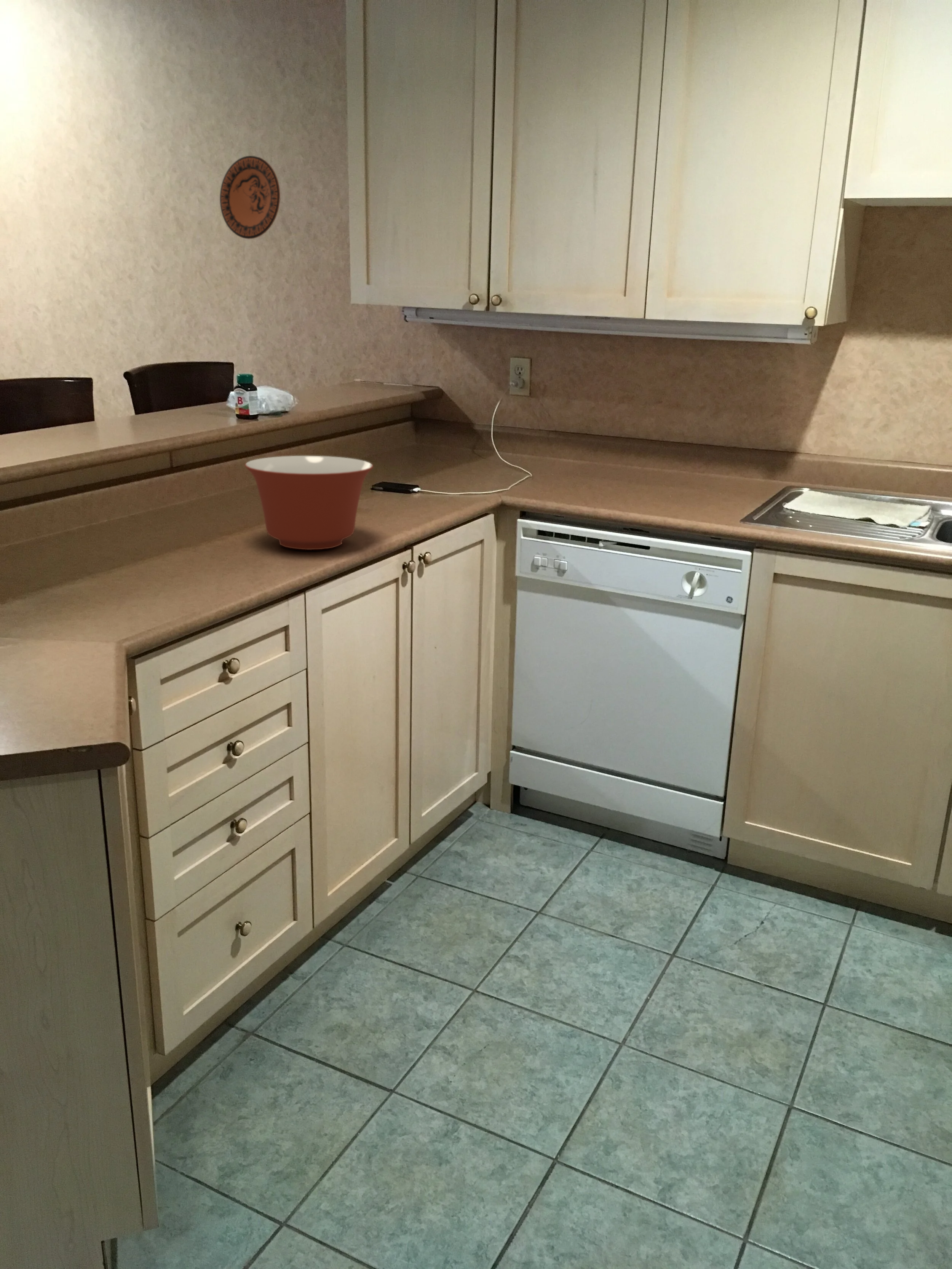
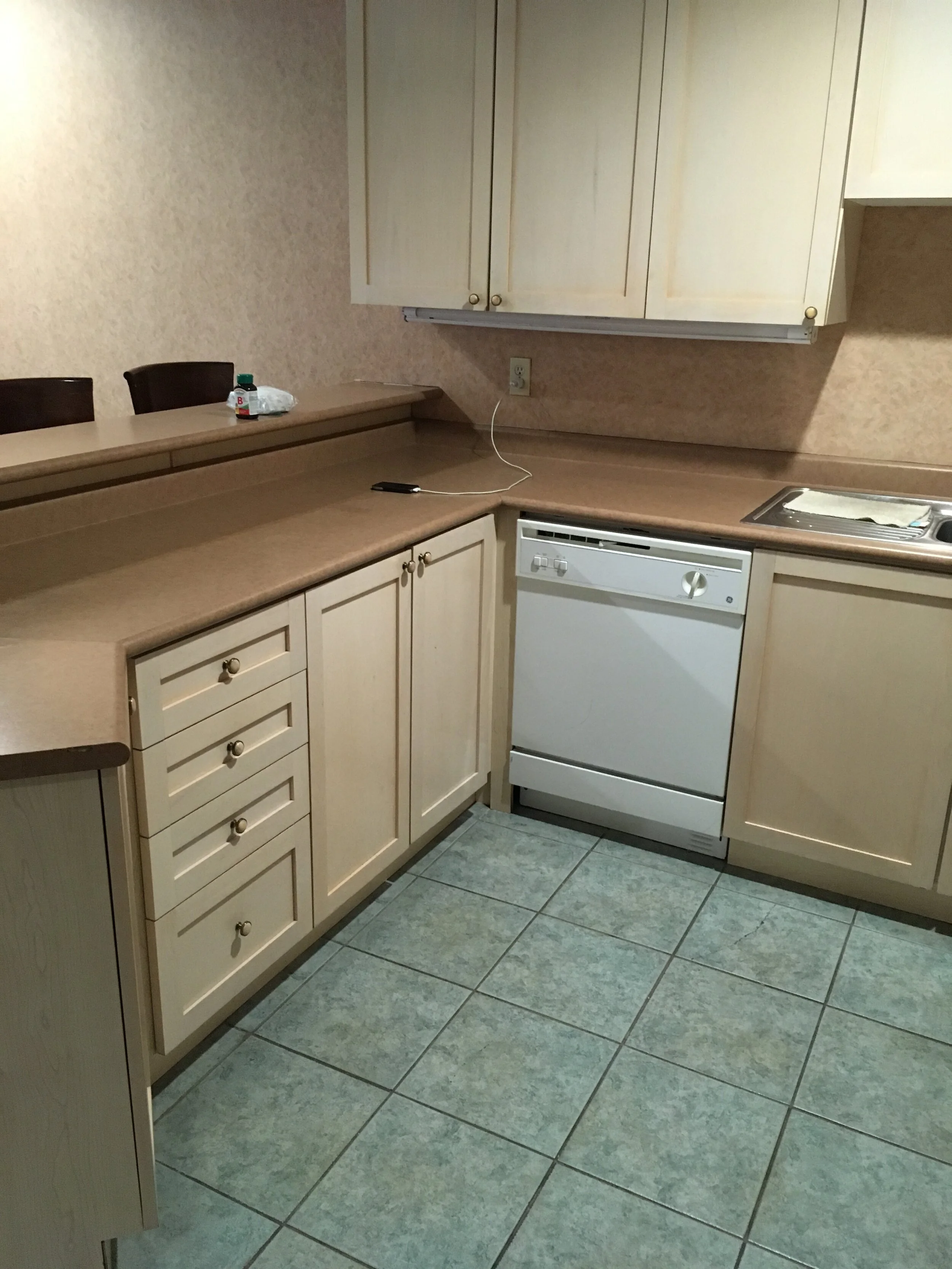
- mixing bowl [244,455,374,550]
- decorative plate [219,155,281,239]
